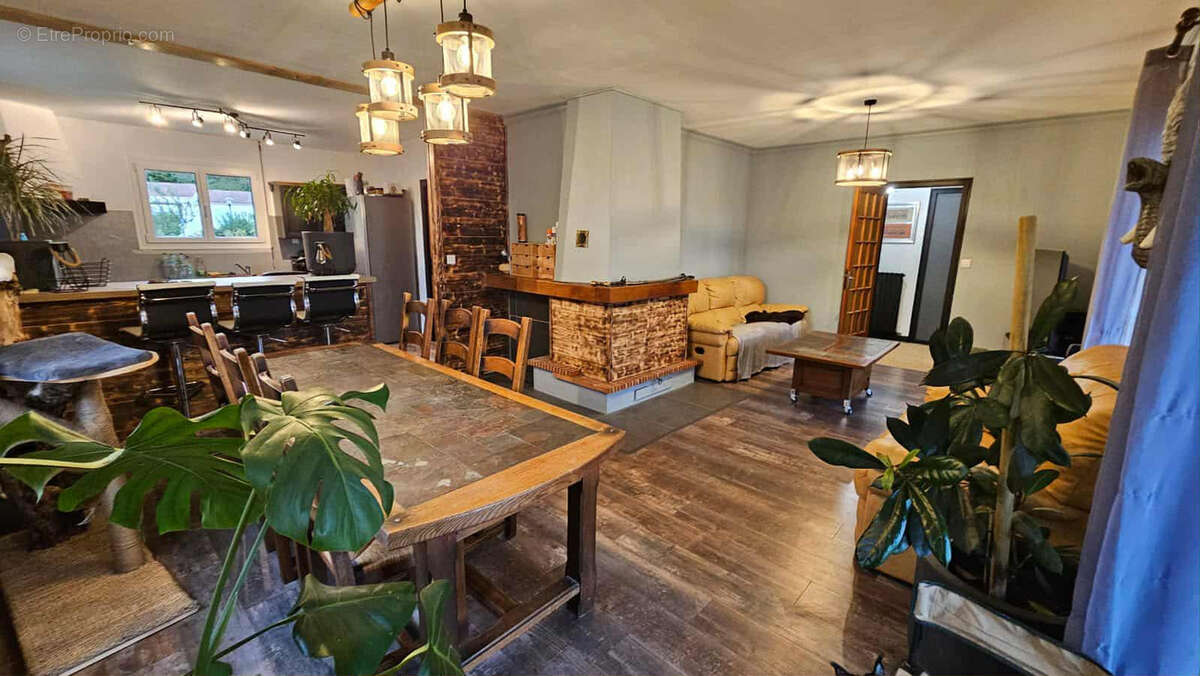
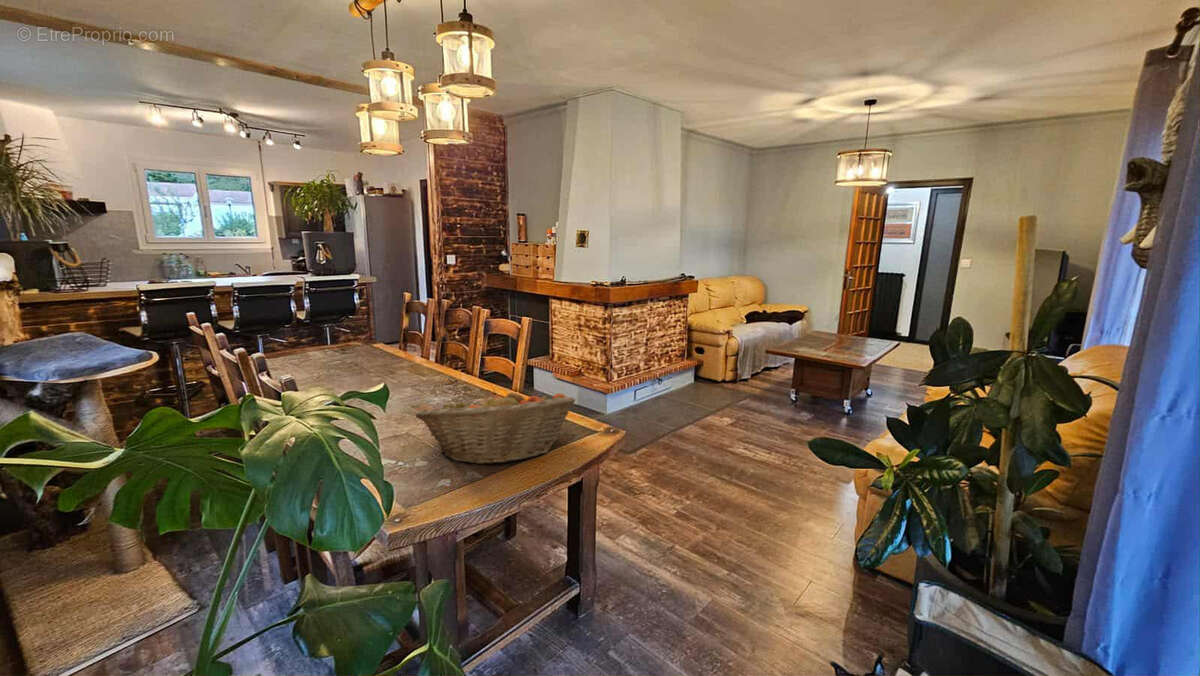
+ fruit basket [414,388,576,465]
